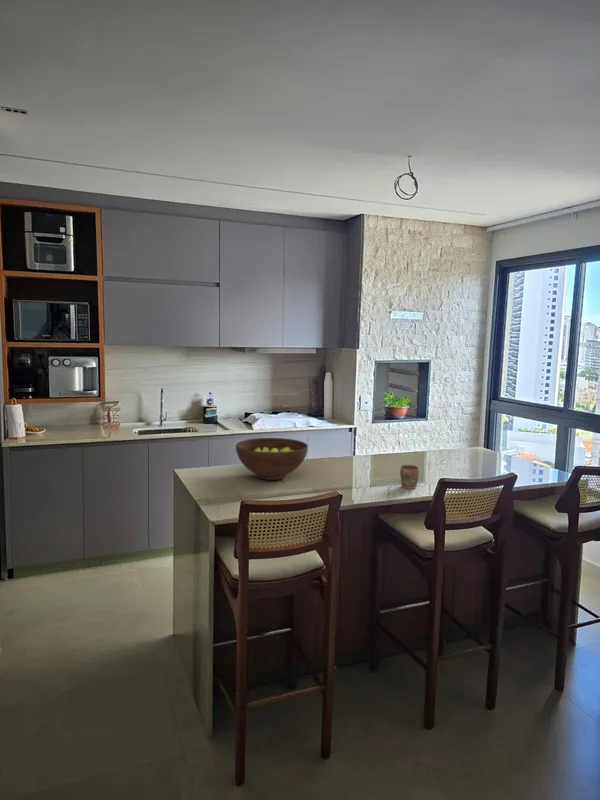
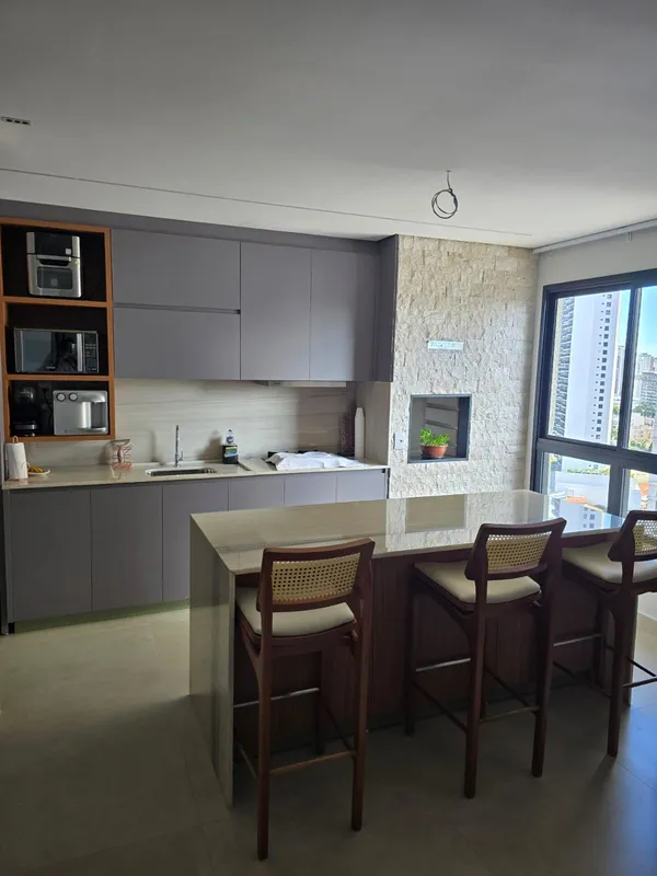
- fruit bowl [235,437,309,481]
- mug [399,464,420,490]
